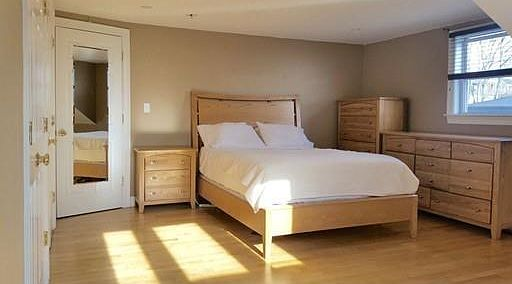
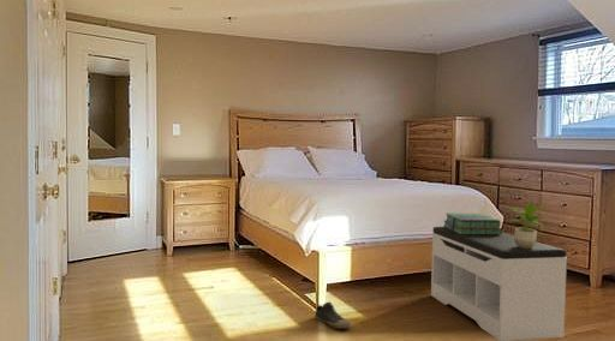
+ stack of books [442,213,503,234]
+ shoe [314,301,352,330]
+ bench [430,226,568,341]
+ potted plant [503,201,544,249]
